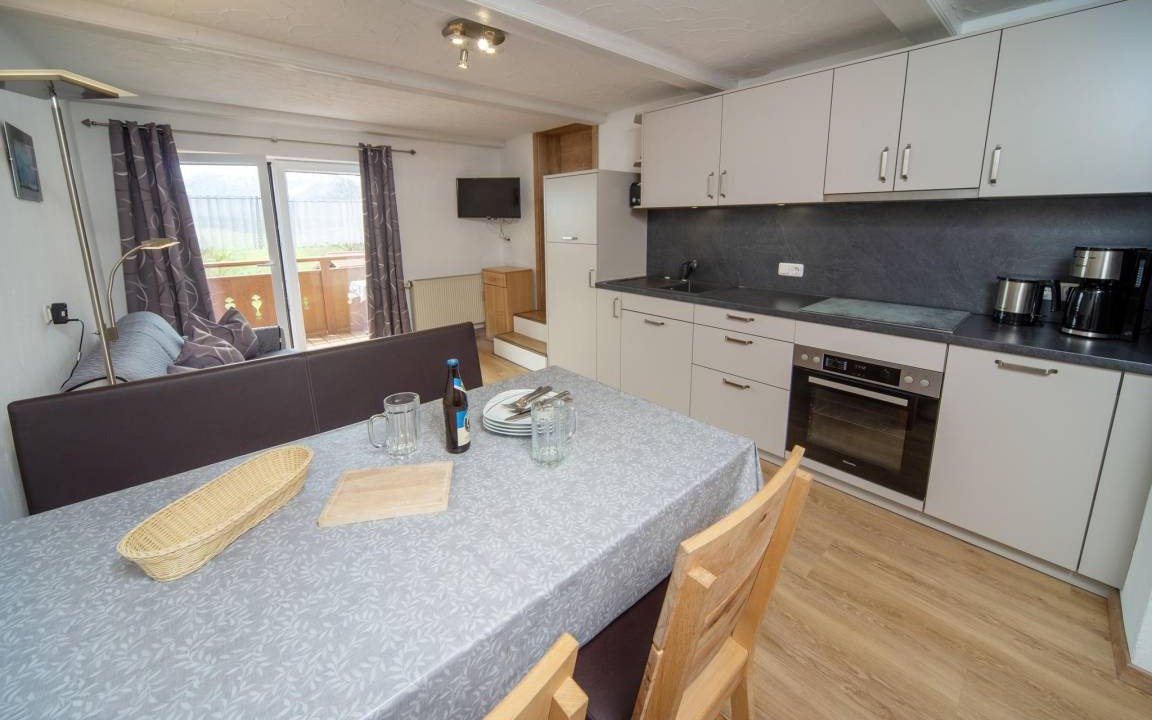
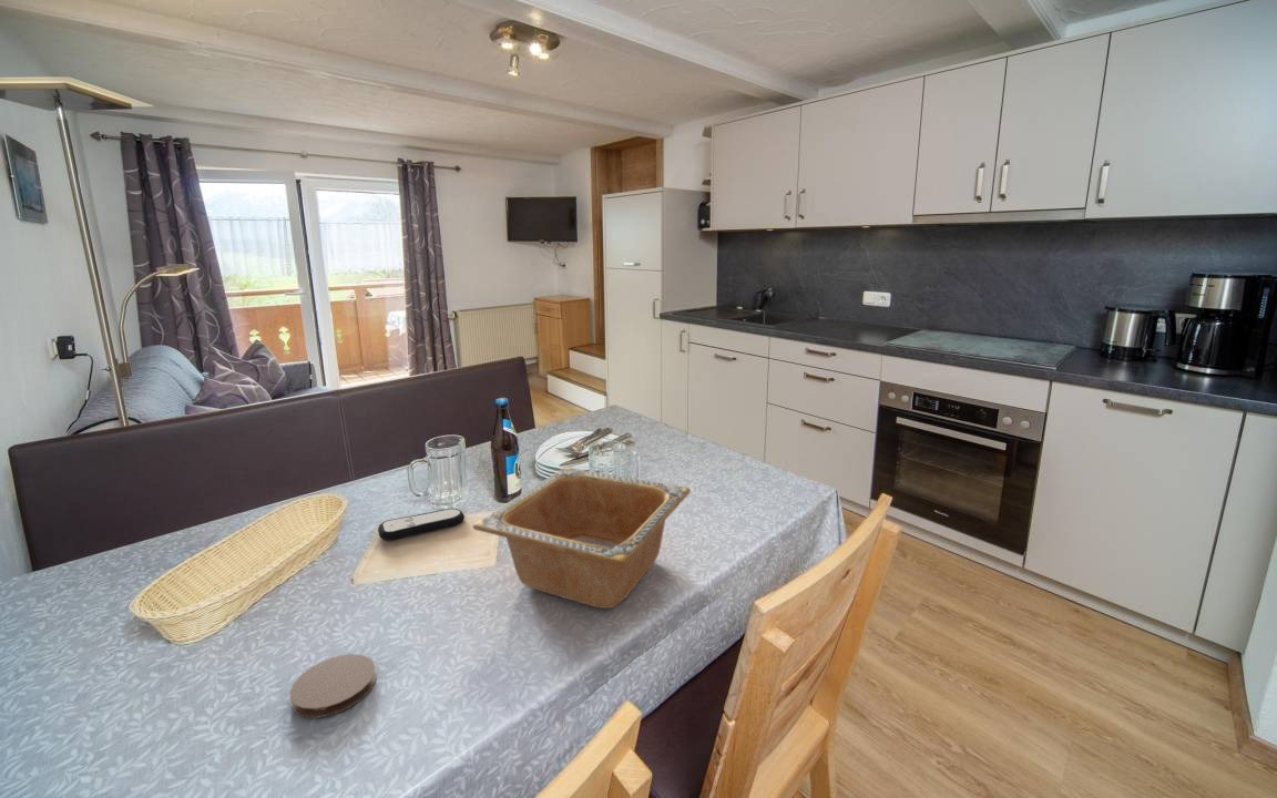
+ coaster [288,653,377,719]
+ serving bowl [472,467,692,610]
+ remote control [377,508,466,542]
